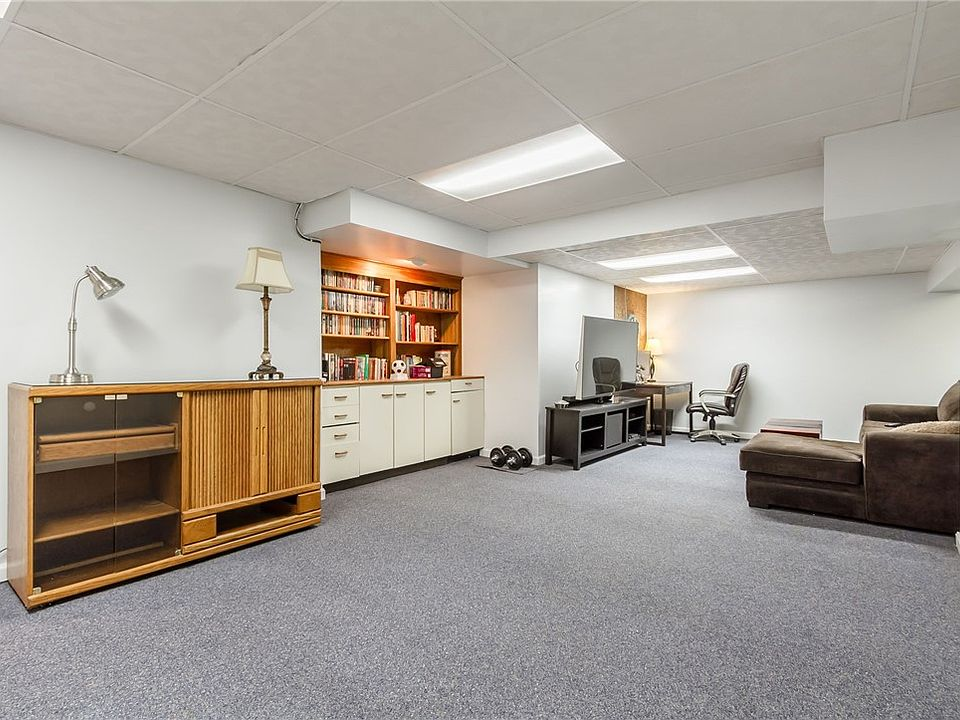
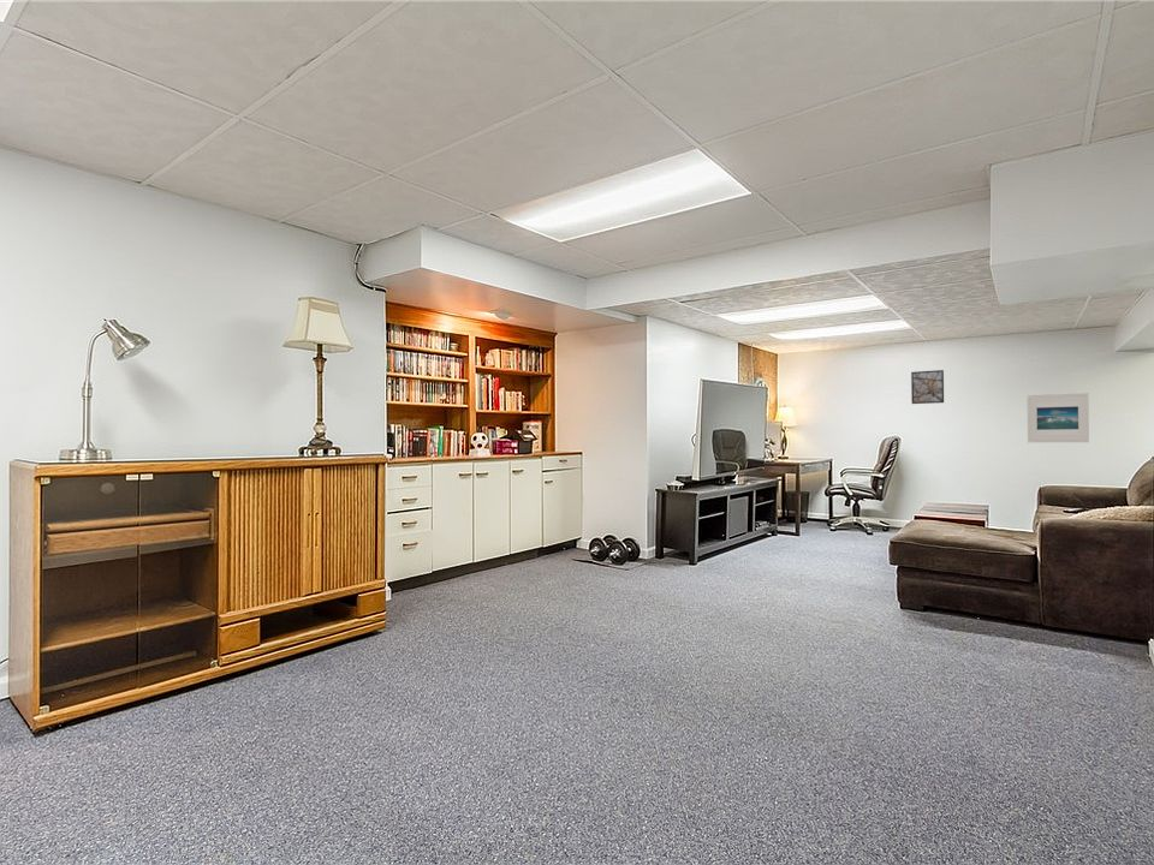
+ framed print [910,369,945,405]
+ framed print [1025,392,1090,443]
